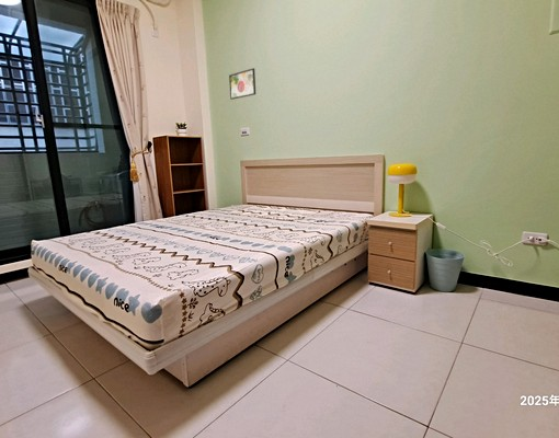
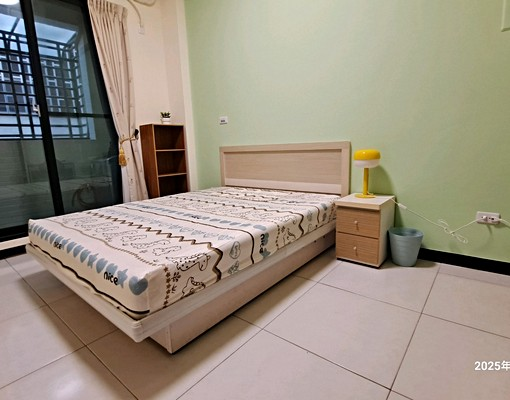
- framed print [228,67,256,101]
